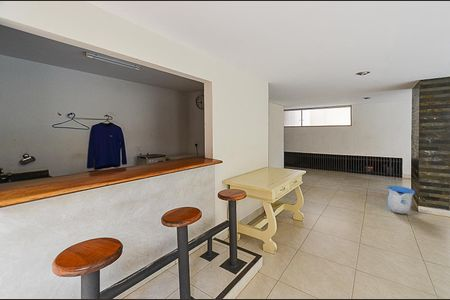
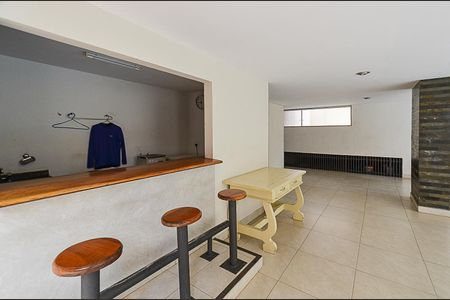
- sun visor [386,185,416,214]
